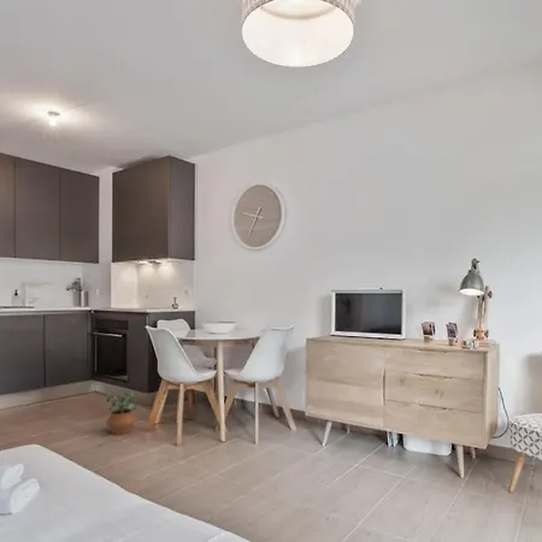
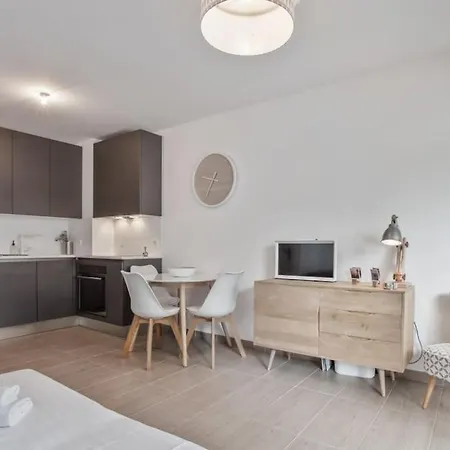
- potted plant [105,389,137,435]
